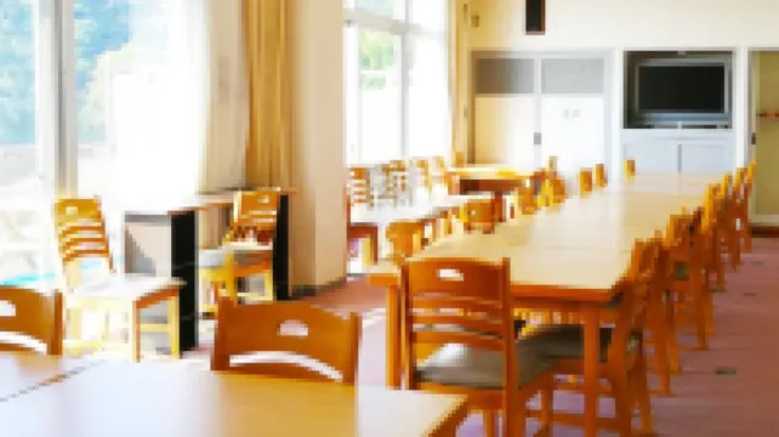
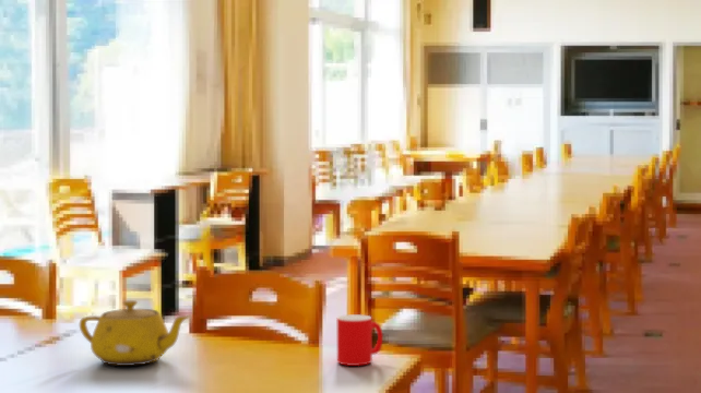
+ cup [335,313,383,367]
+ teapot [79,299,191,367]
